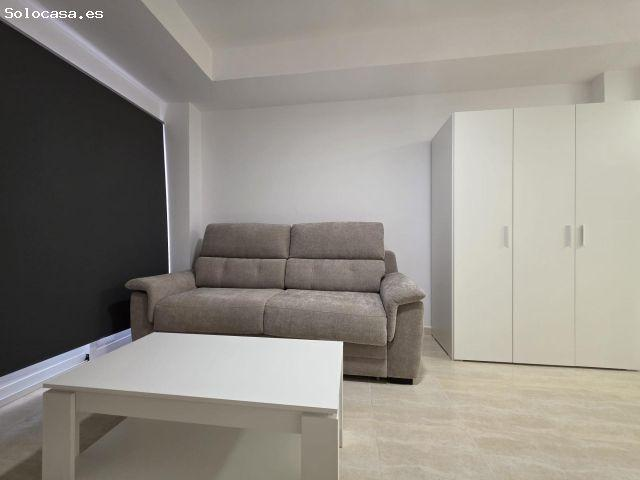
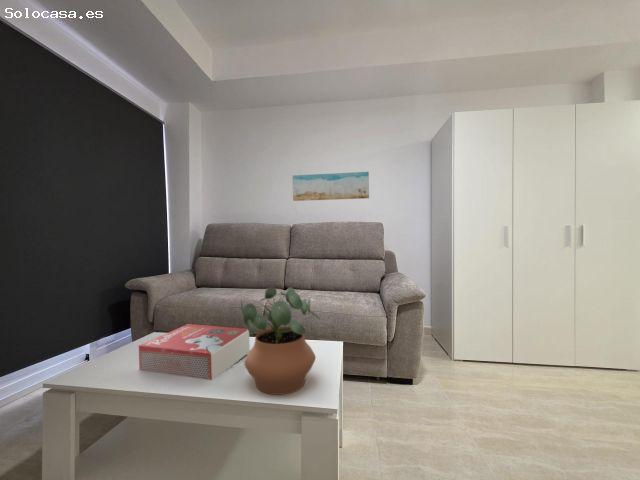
+ potted plant [240,286,320,396]
+ wall art [292,171,370,202]
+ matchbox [138,323,251,381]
